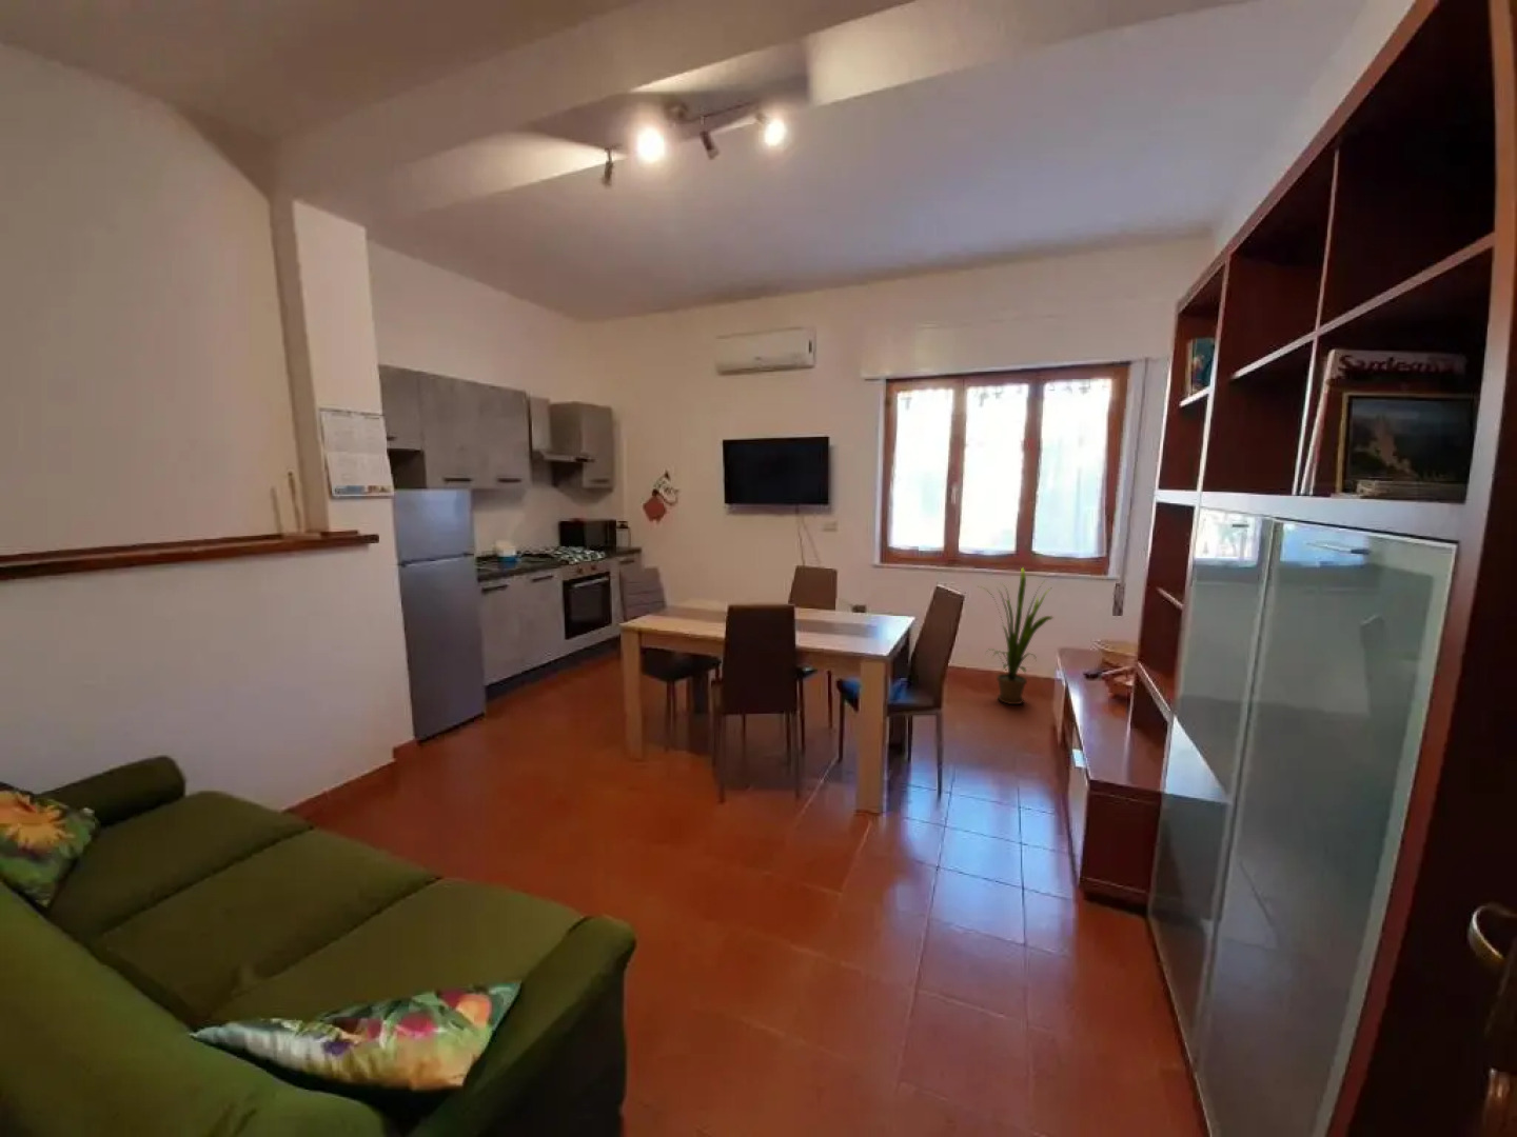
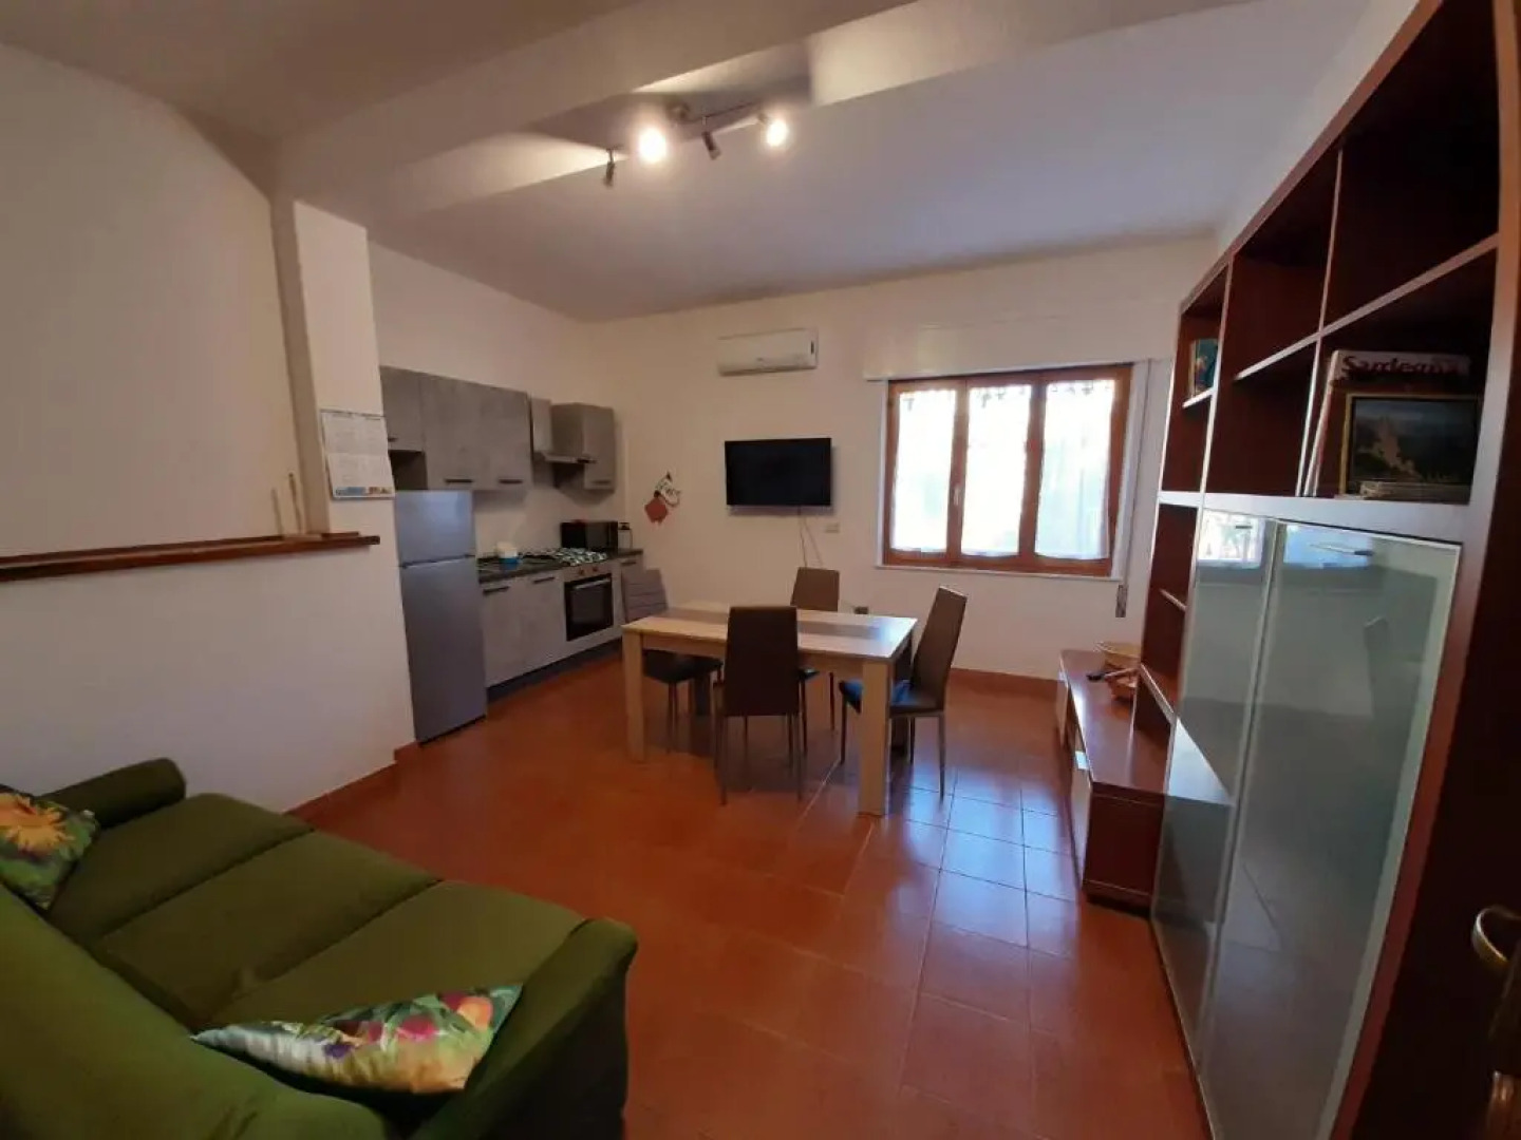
- house plant [977,566,1056,706]
